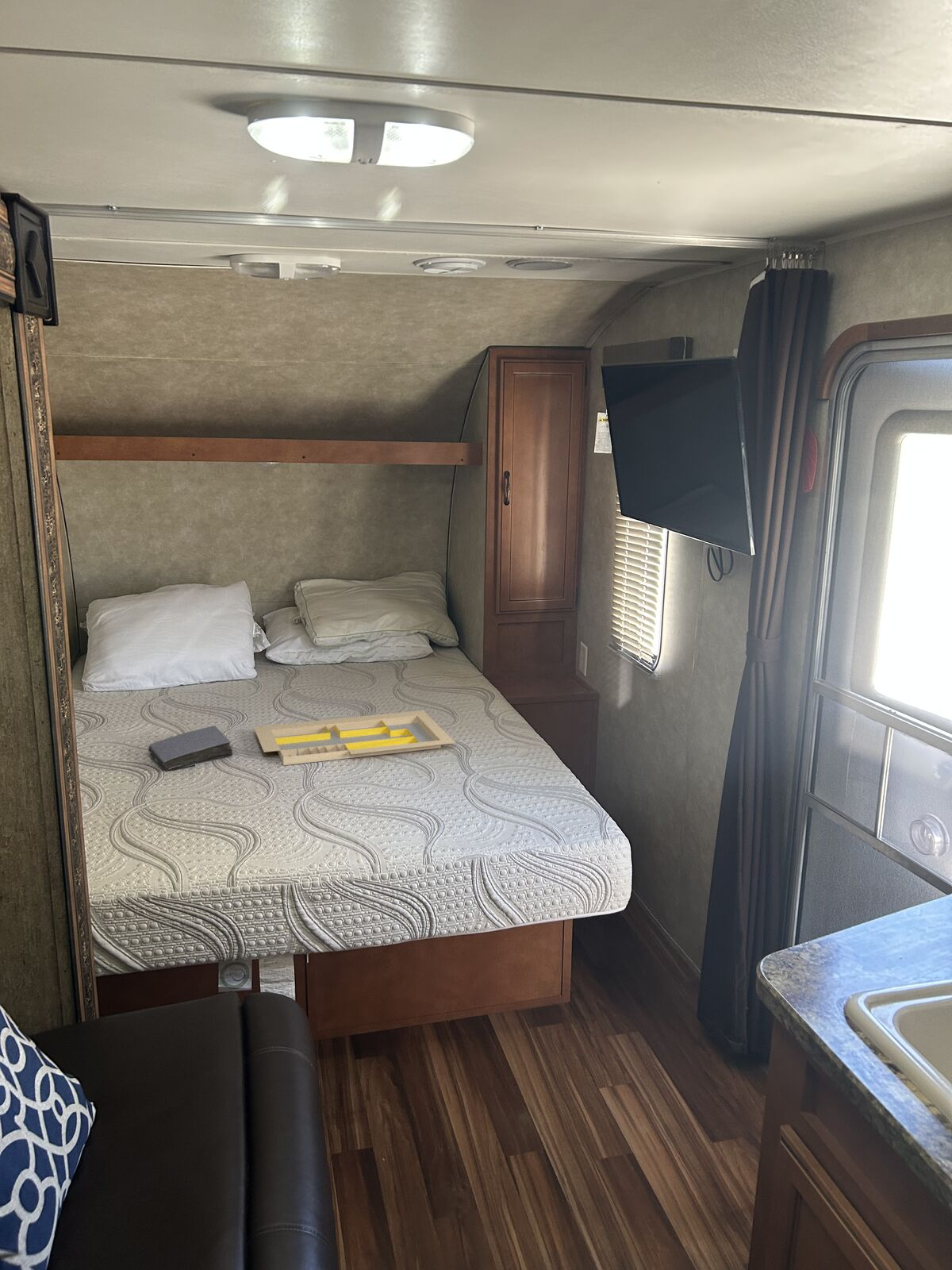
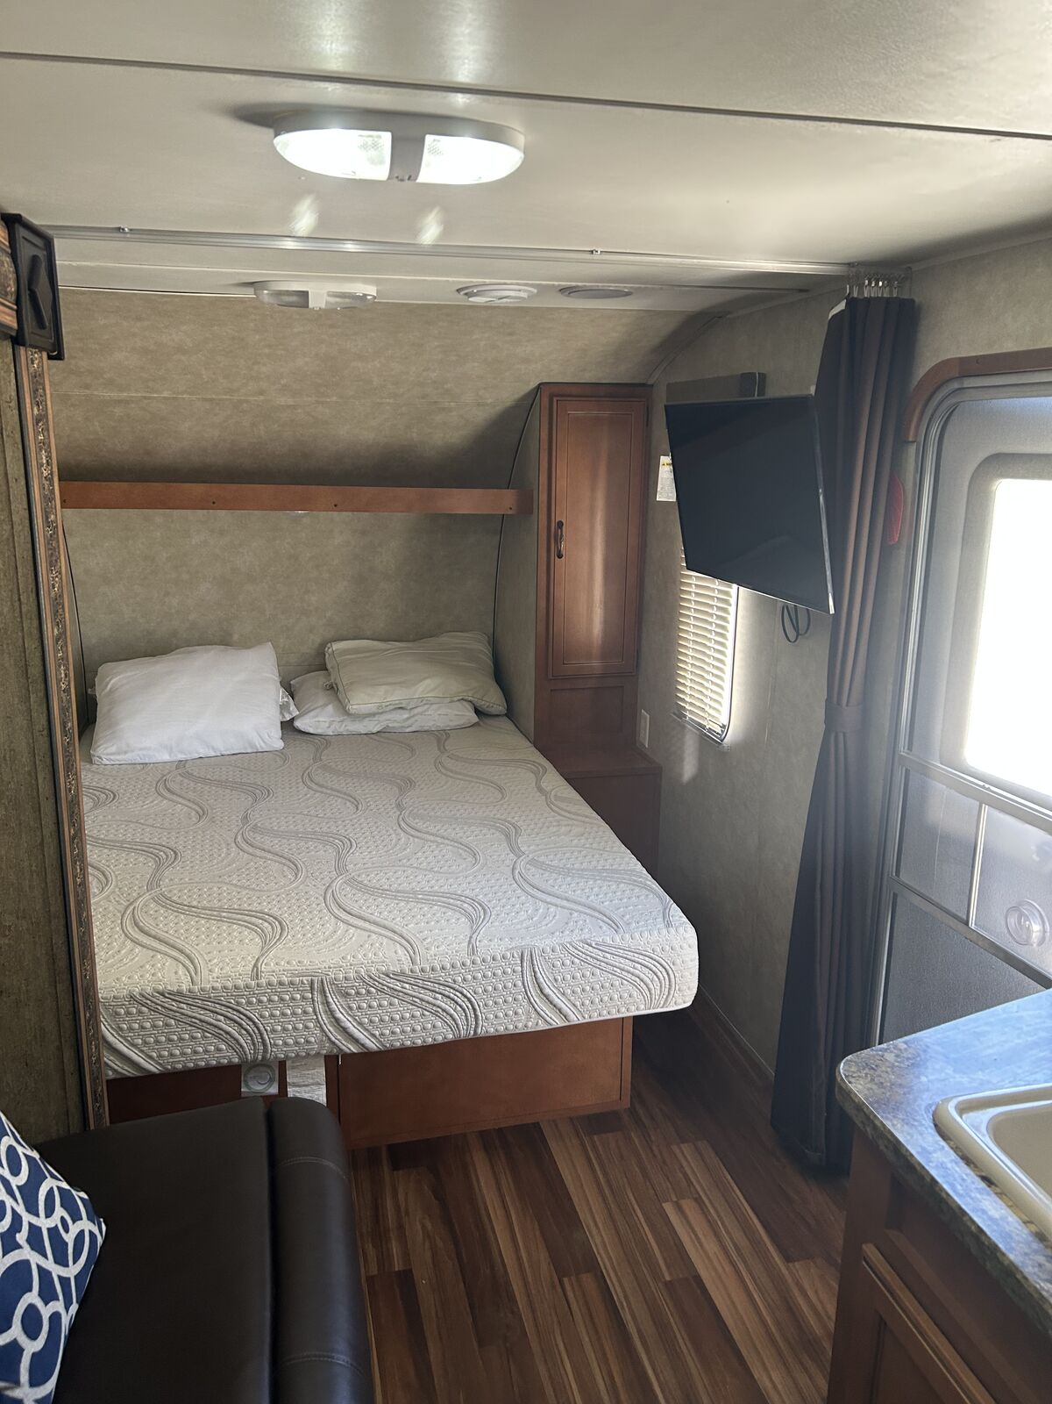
- book [148,725,233,772]
- serving tray [253,710,456,766]
